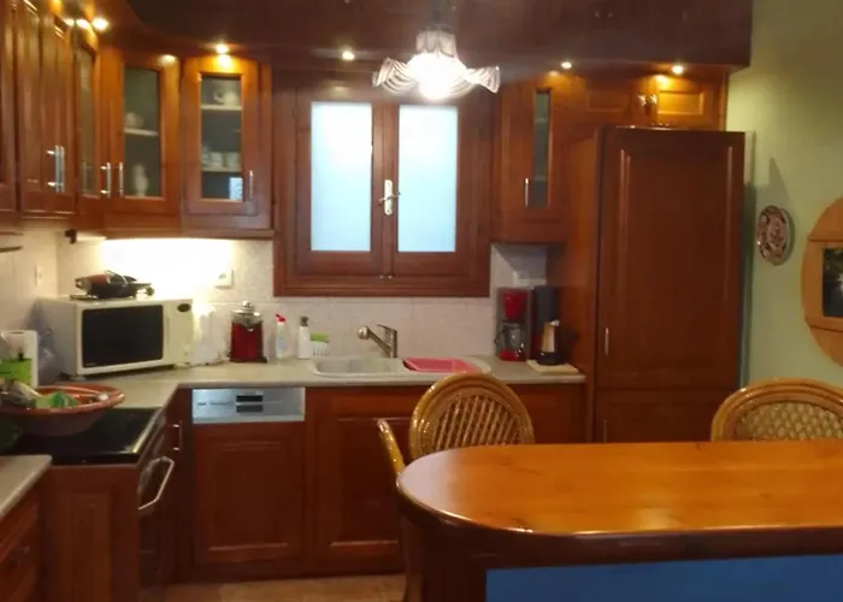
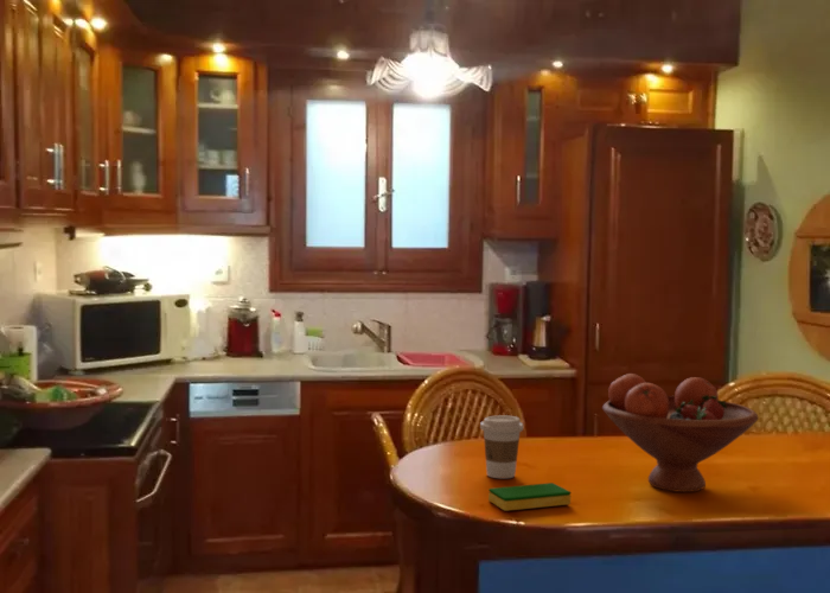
+ fruit bowl [601,372,759,493]
+ dish sponge [487,482,572,512]
+ coffee cup [479,414,524,479]
